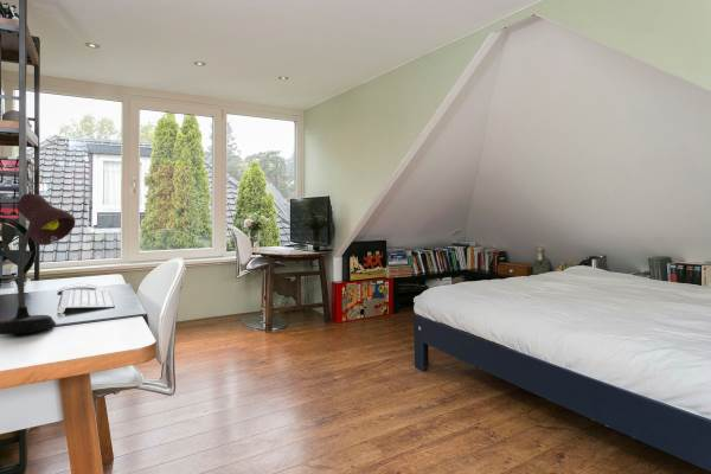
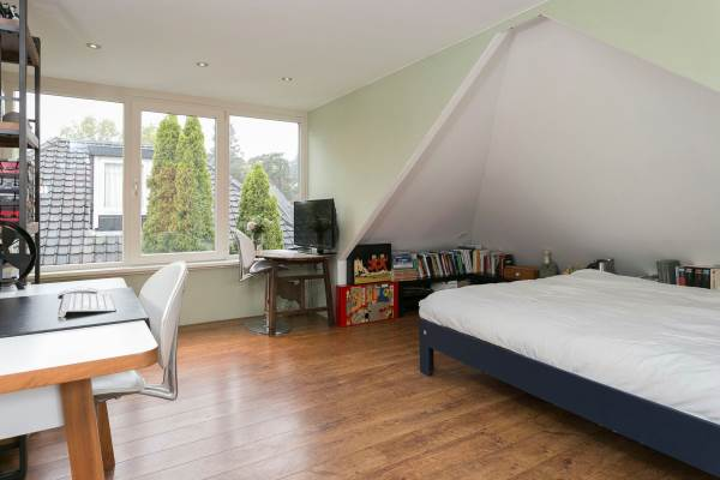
- desk lamp [0,192,77,335]
